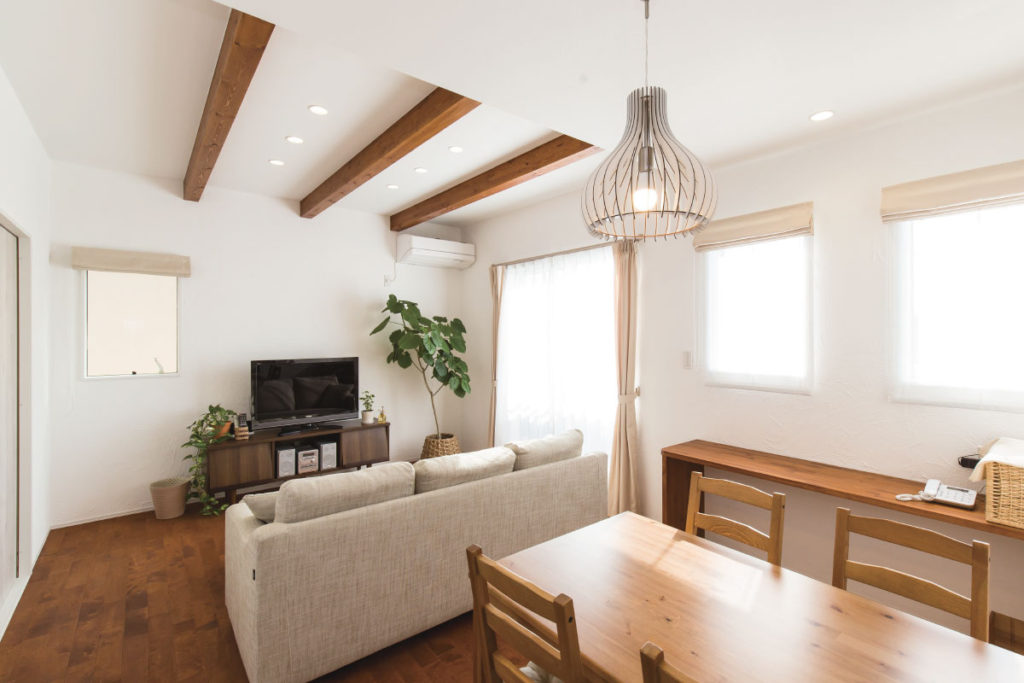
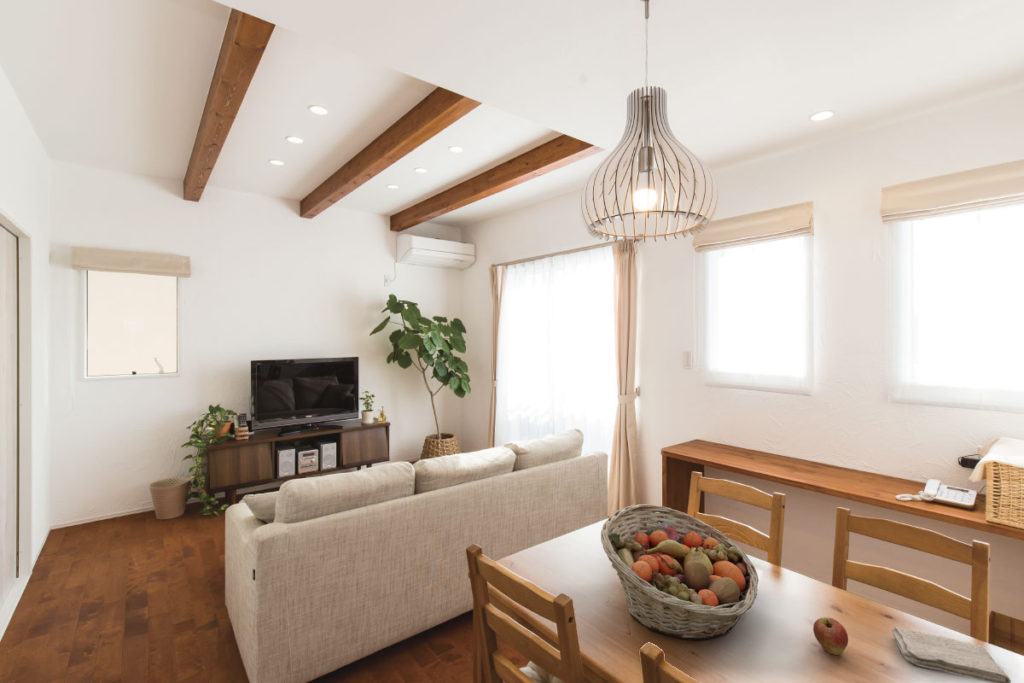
+ fruit basket [600,503,759,641]
+ fruit [812,617,849,656]
+ washcloth [891,626,1012,683]
